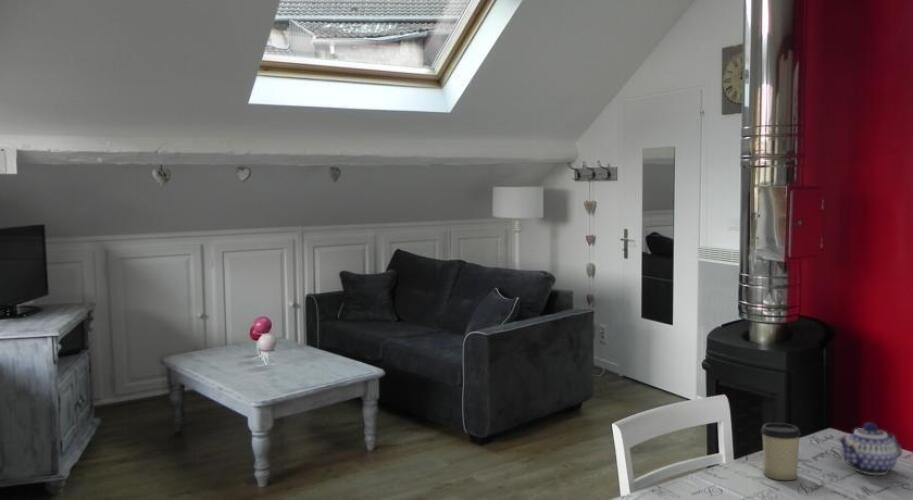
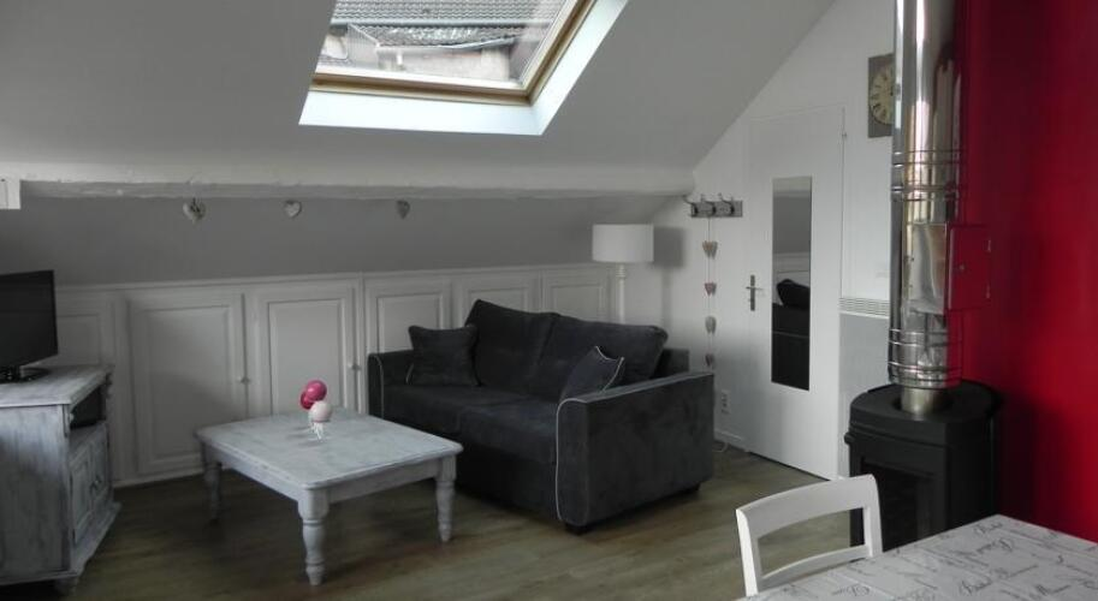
- teapot [837,421,903,476]
- cup [760,422,802,481]
